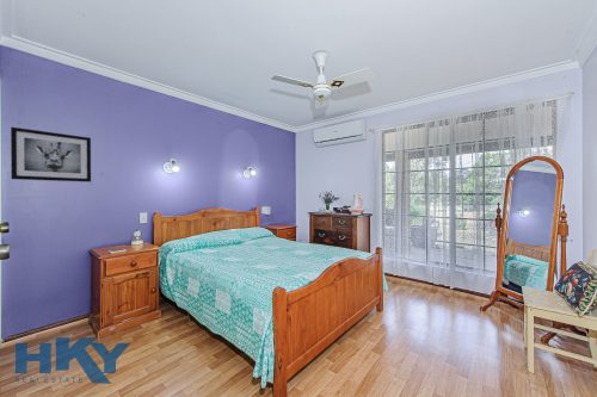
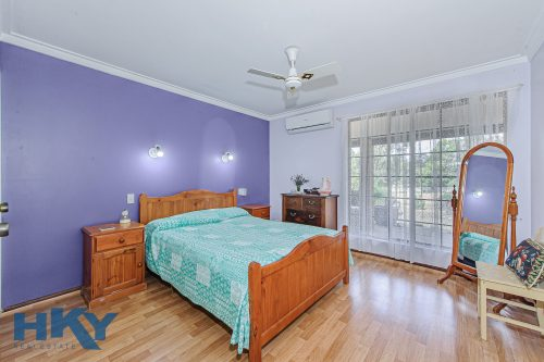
- wall art [10,126,92,184]
